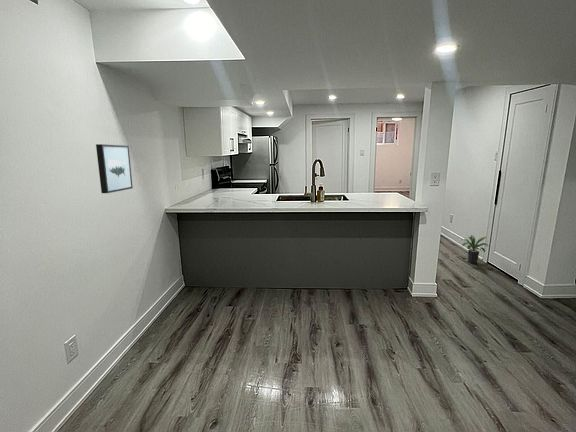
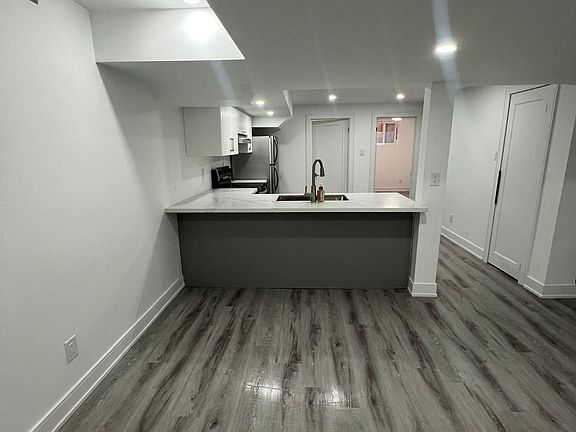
- wall art [95,143,134,194]
- potted plant [461,234,490,264]
